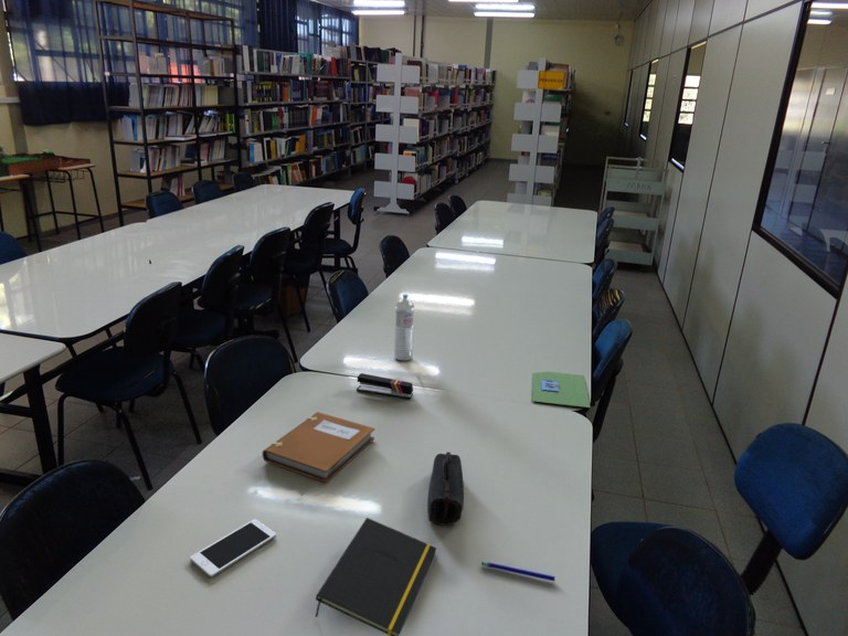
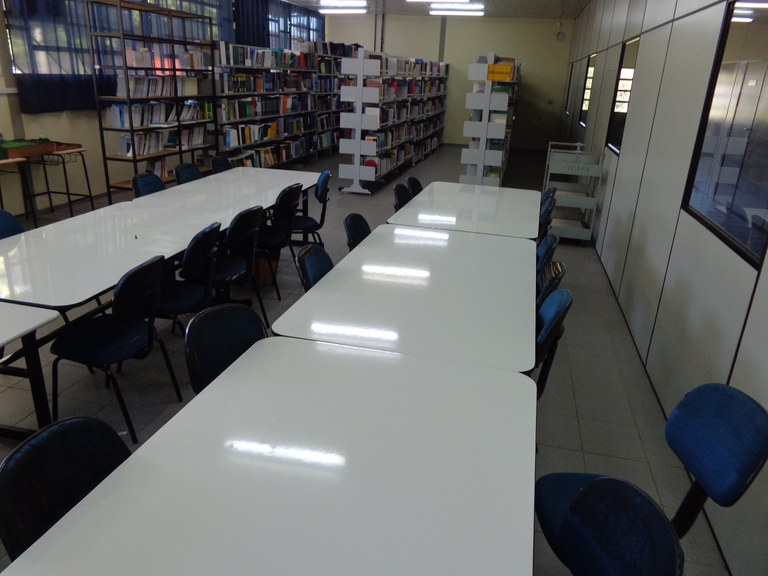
- pen [480,561,556,582]
- cell phone [189,518,277,579]
- notepad [315,517,437,636]
- water bottle [393,293,415,362]
- pencil case [426,451,465,527]
- notebook [262,411,375,484]
- stapler [356,372,414,400]
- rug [531,371,591,409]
